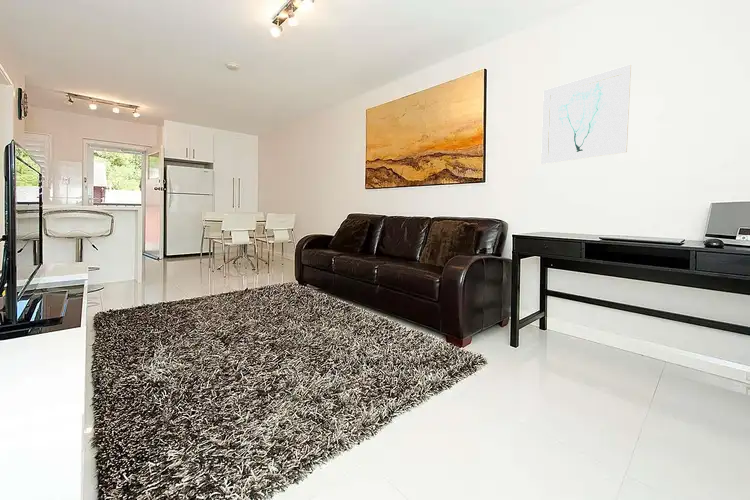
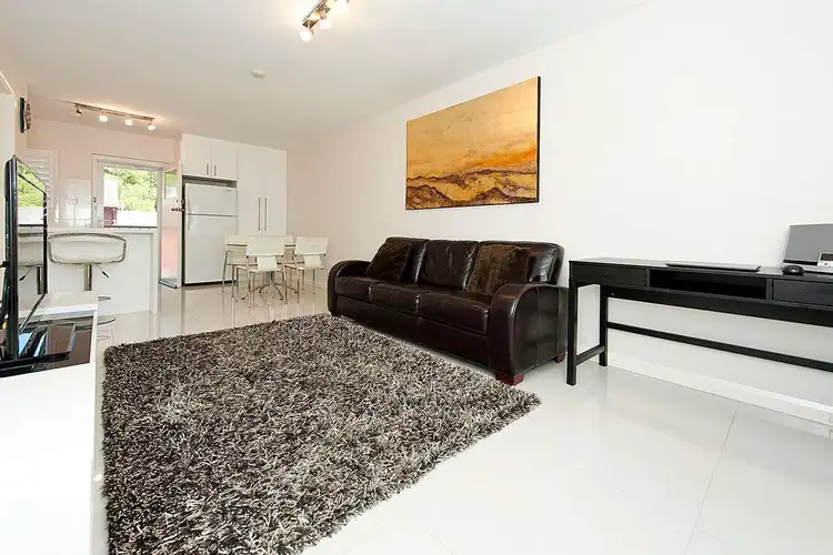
- wall art [540,64,632,165]
